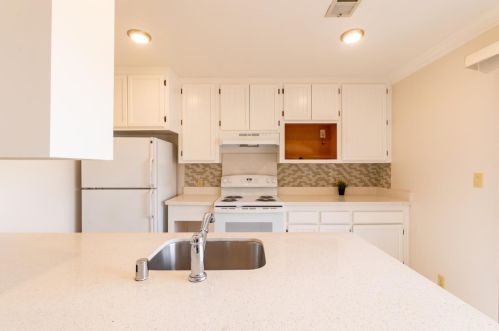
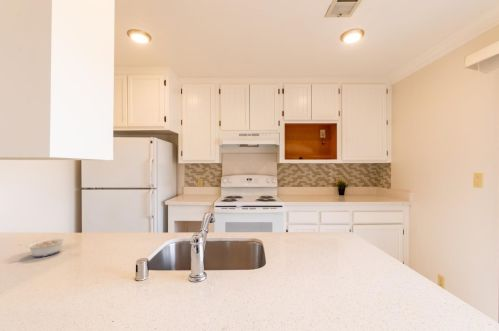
+ legume [17,237,66,258]
